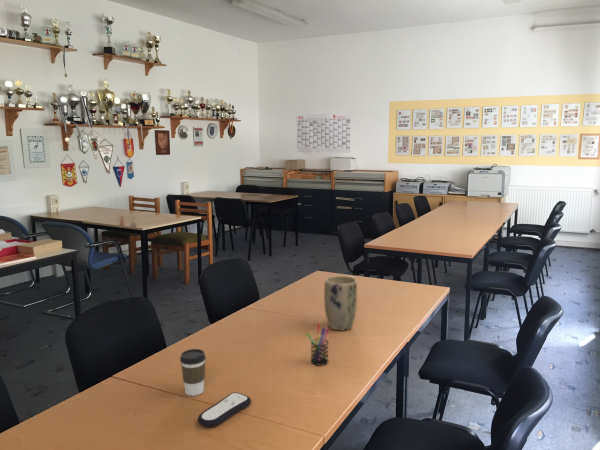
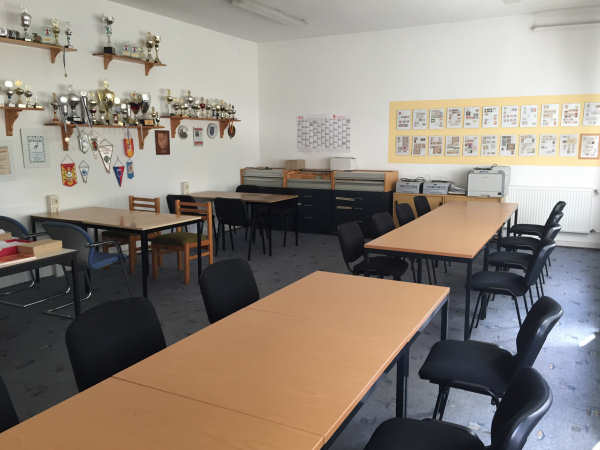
- plant pot [323,275,358,331]
- coffee cup [179,348,207,397]
- remote control [197,391,252,428]
- pen holder [305,323,330,366]
